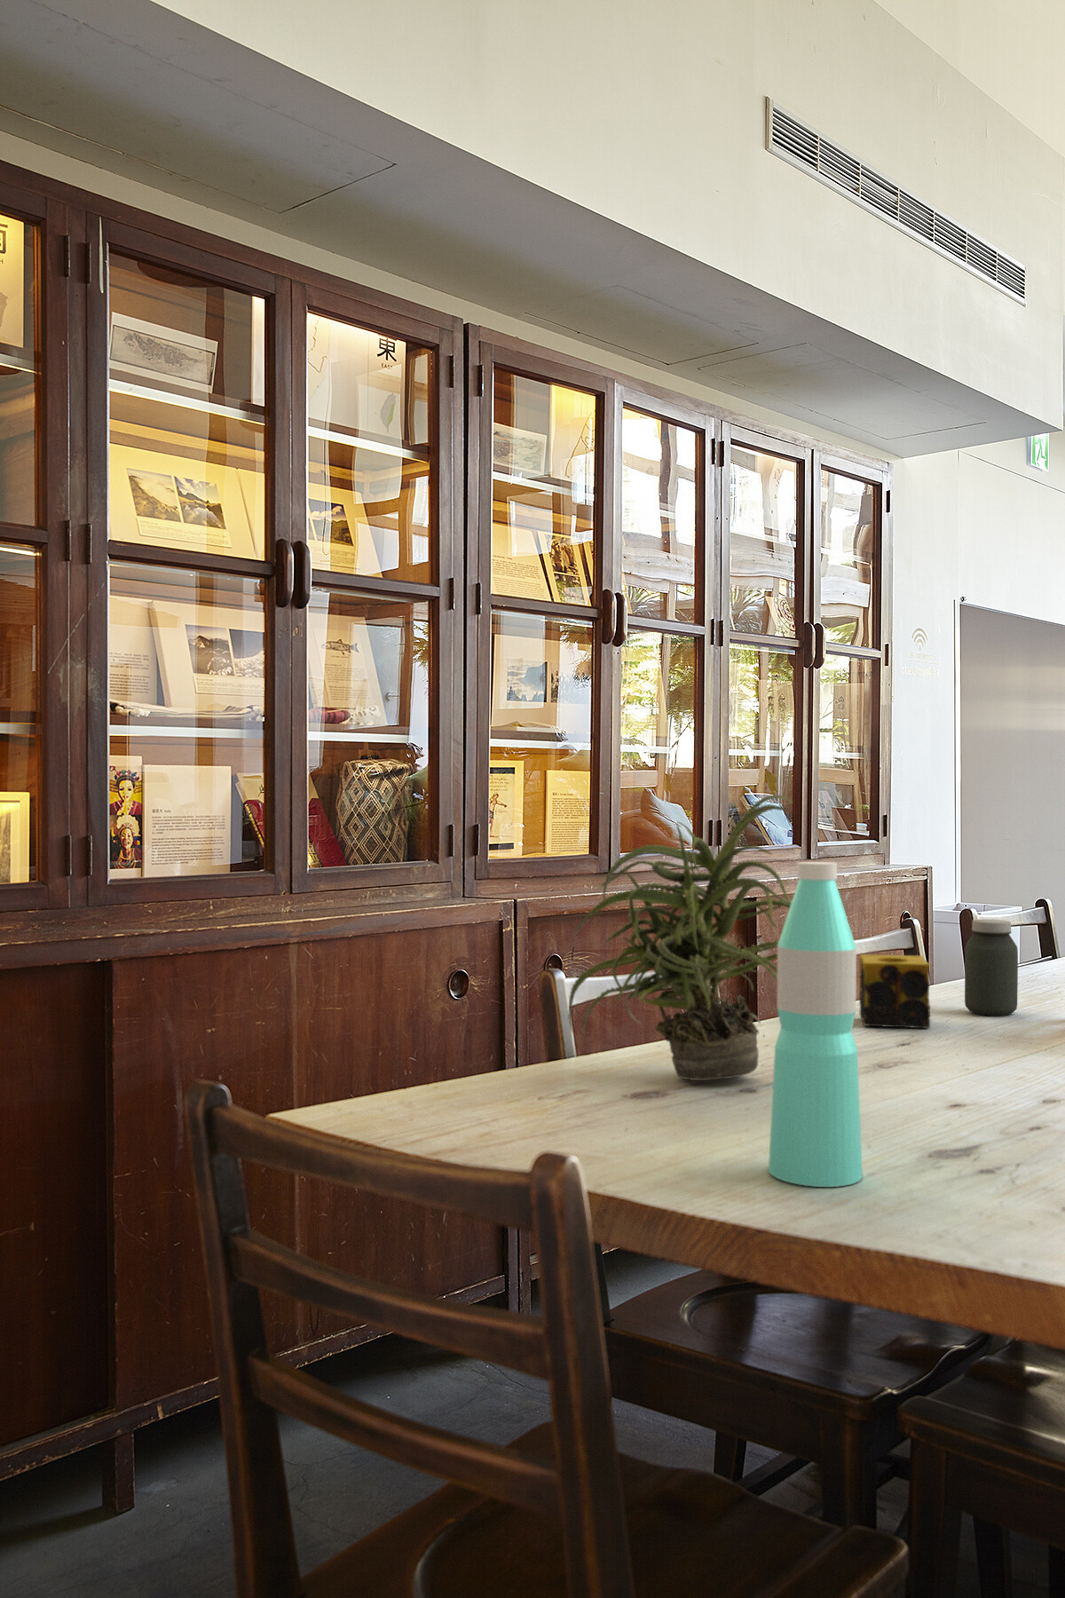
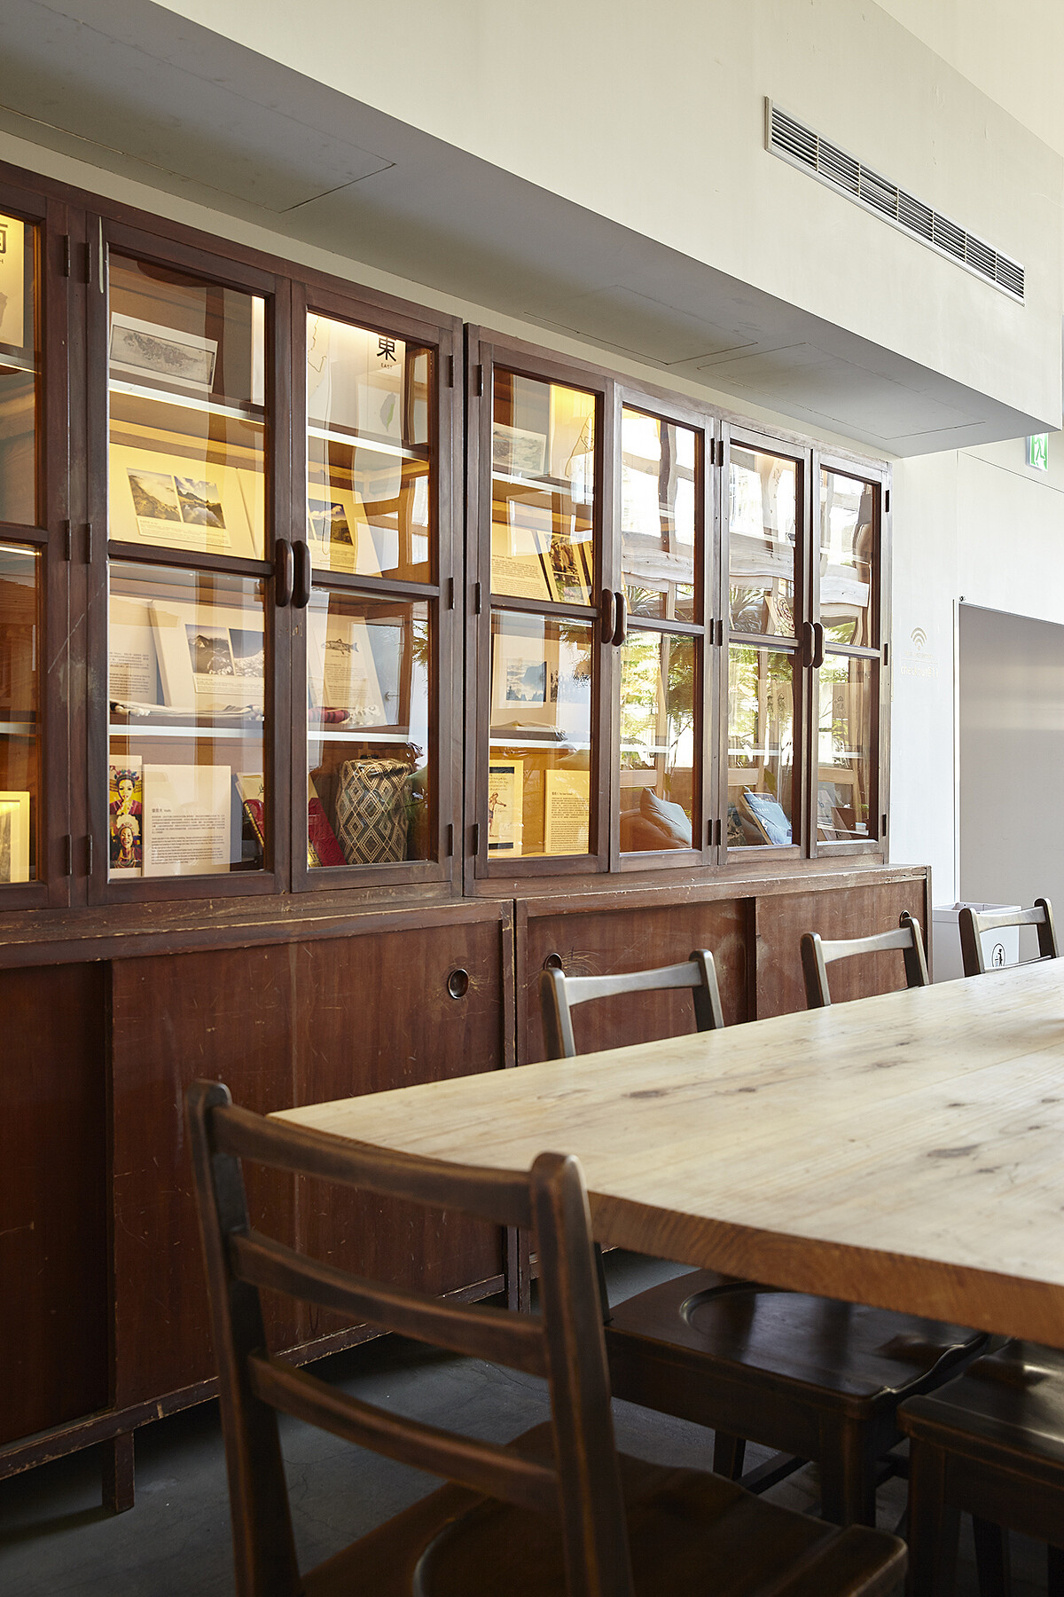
- jar [964,919,1019,1017]
- water bottle [768,861,864,1188]
- potted plant [566,794,794,1081]
- candle [858,954,931,1028]
